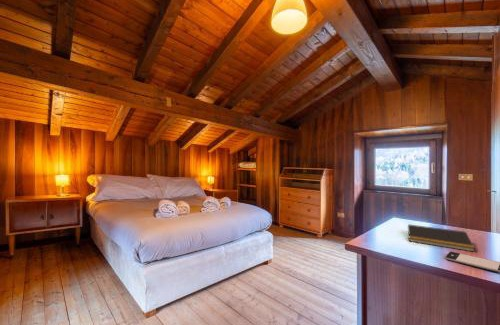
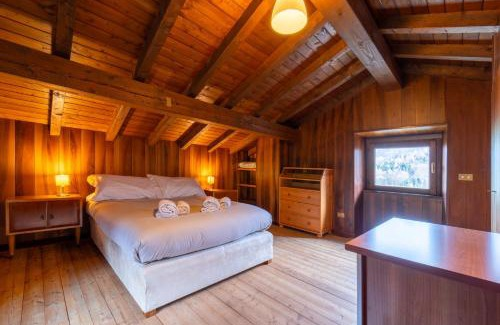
- smartphone [444,251,500,273]
- notepad [406,223,476,253]
